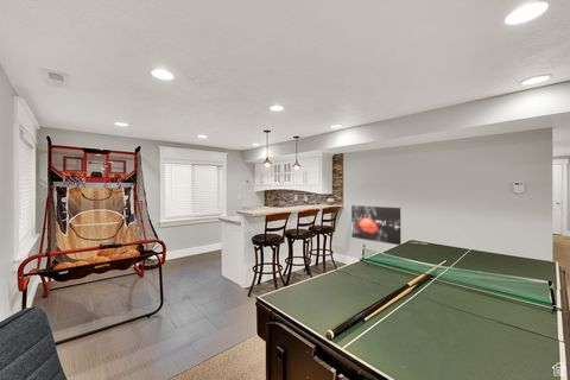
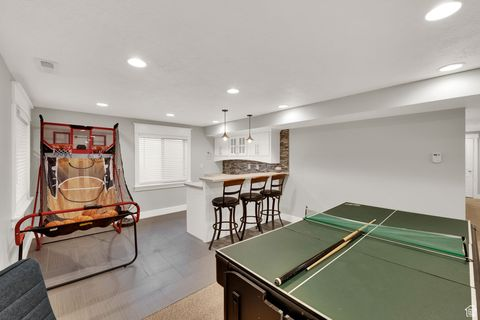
- wall art [350,204,401,246]
